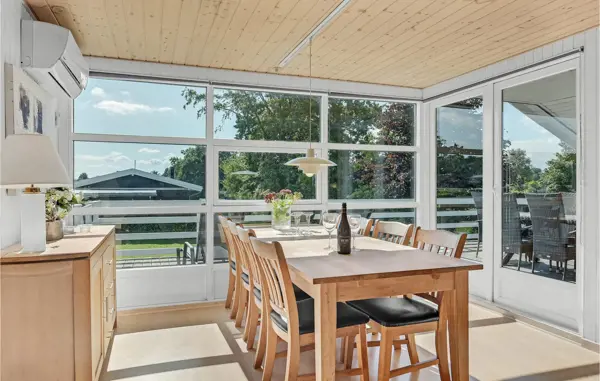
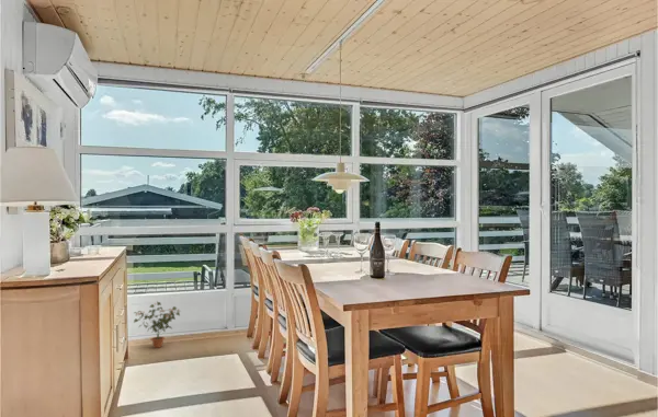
+ potted plant [133,300,181,349]
